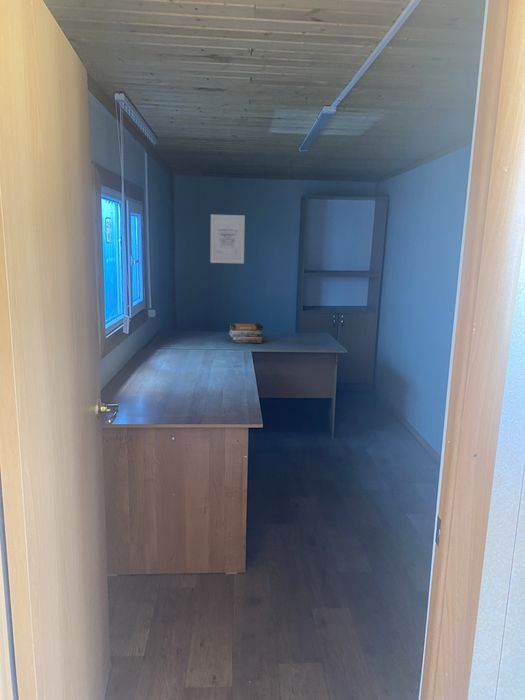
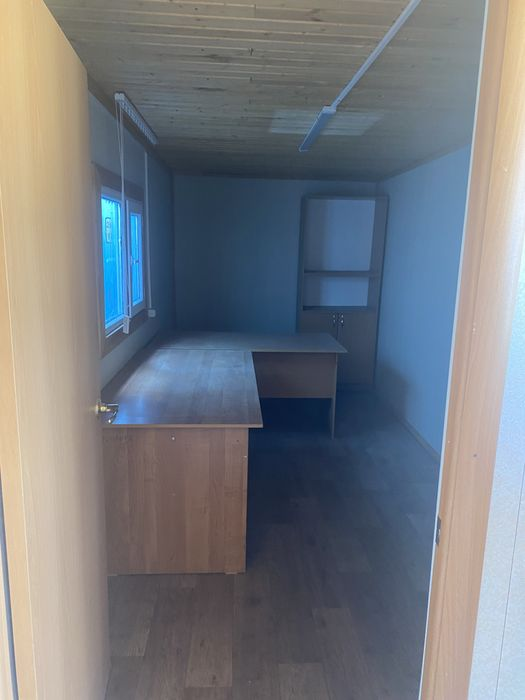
- wall art [209,213,246,265]
- book stack [228,323,264,344]
